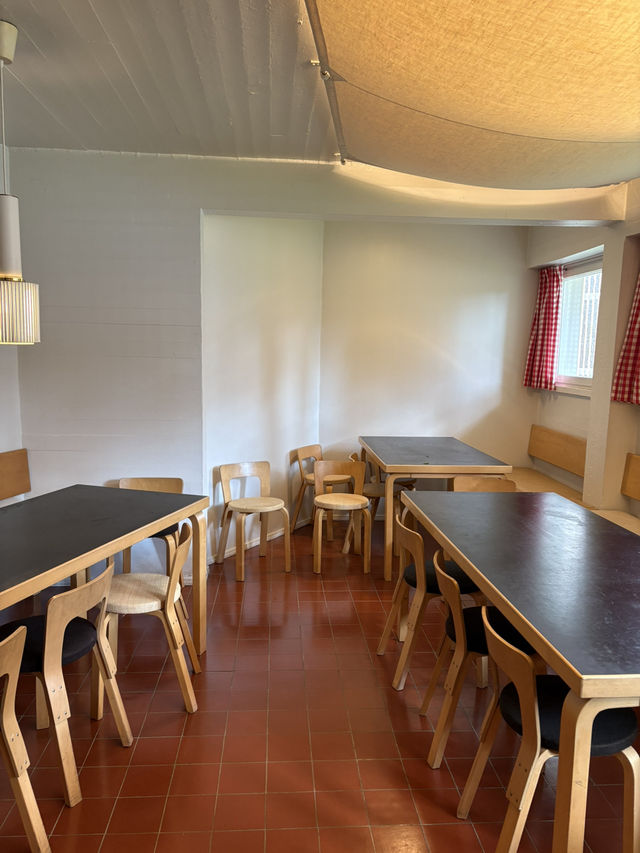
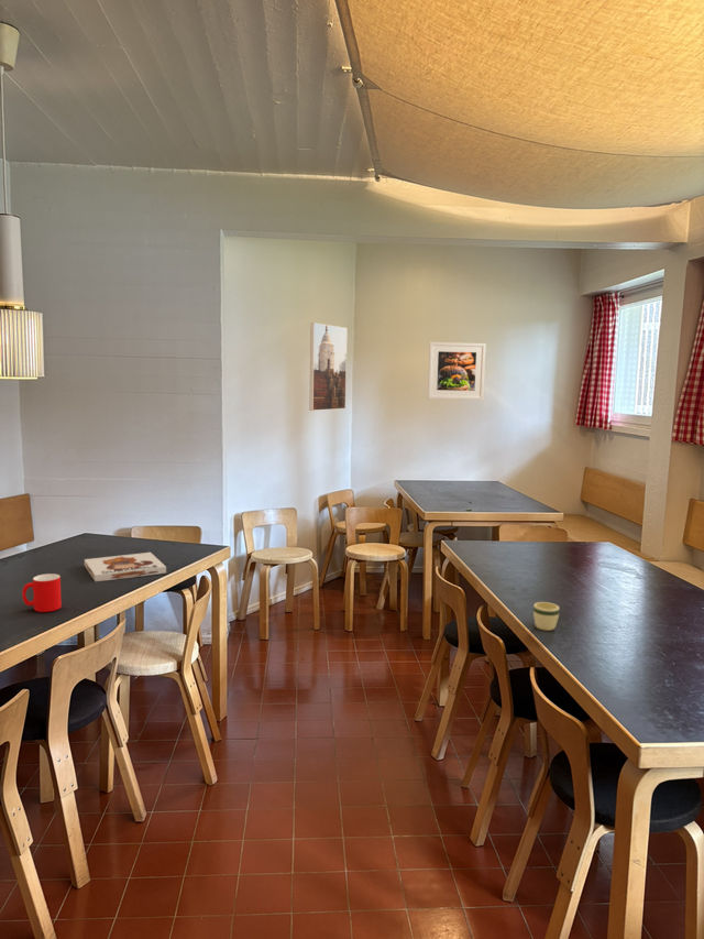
+ cup [21,572,63,613]
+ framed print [427,341,486,401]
+ board game [84,552,167,582]
+ mug [532,601,560,632]
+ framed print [308,321,349,412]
